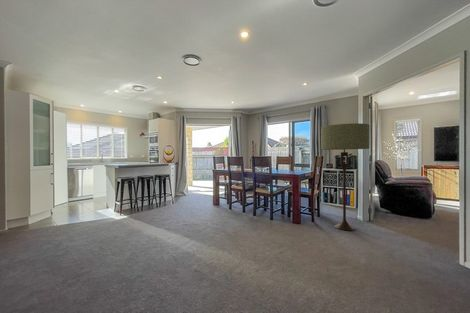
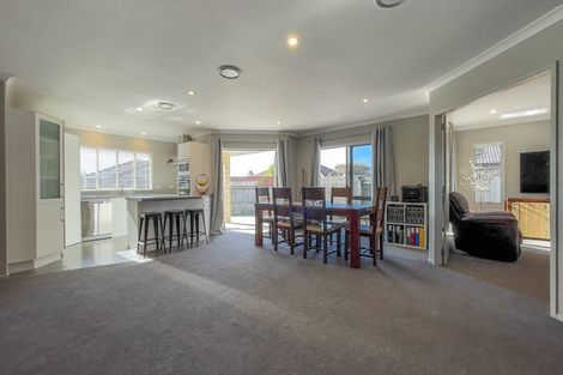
- floor lamp [320,122,371,231]
